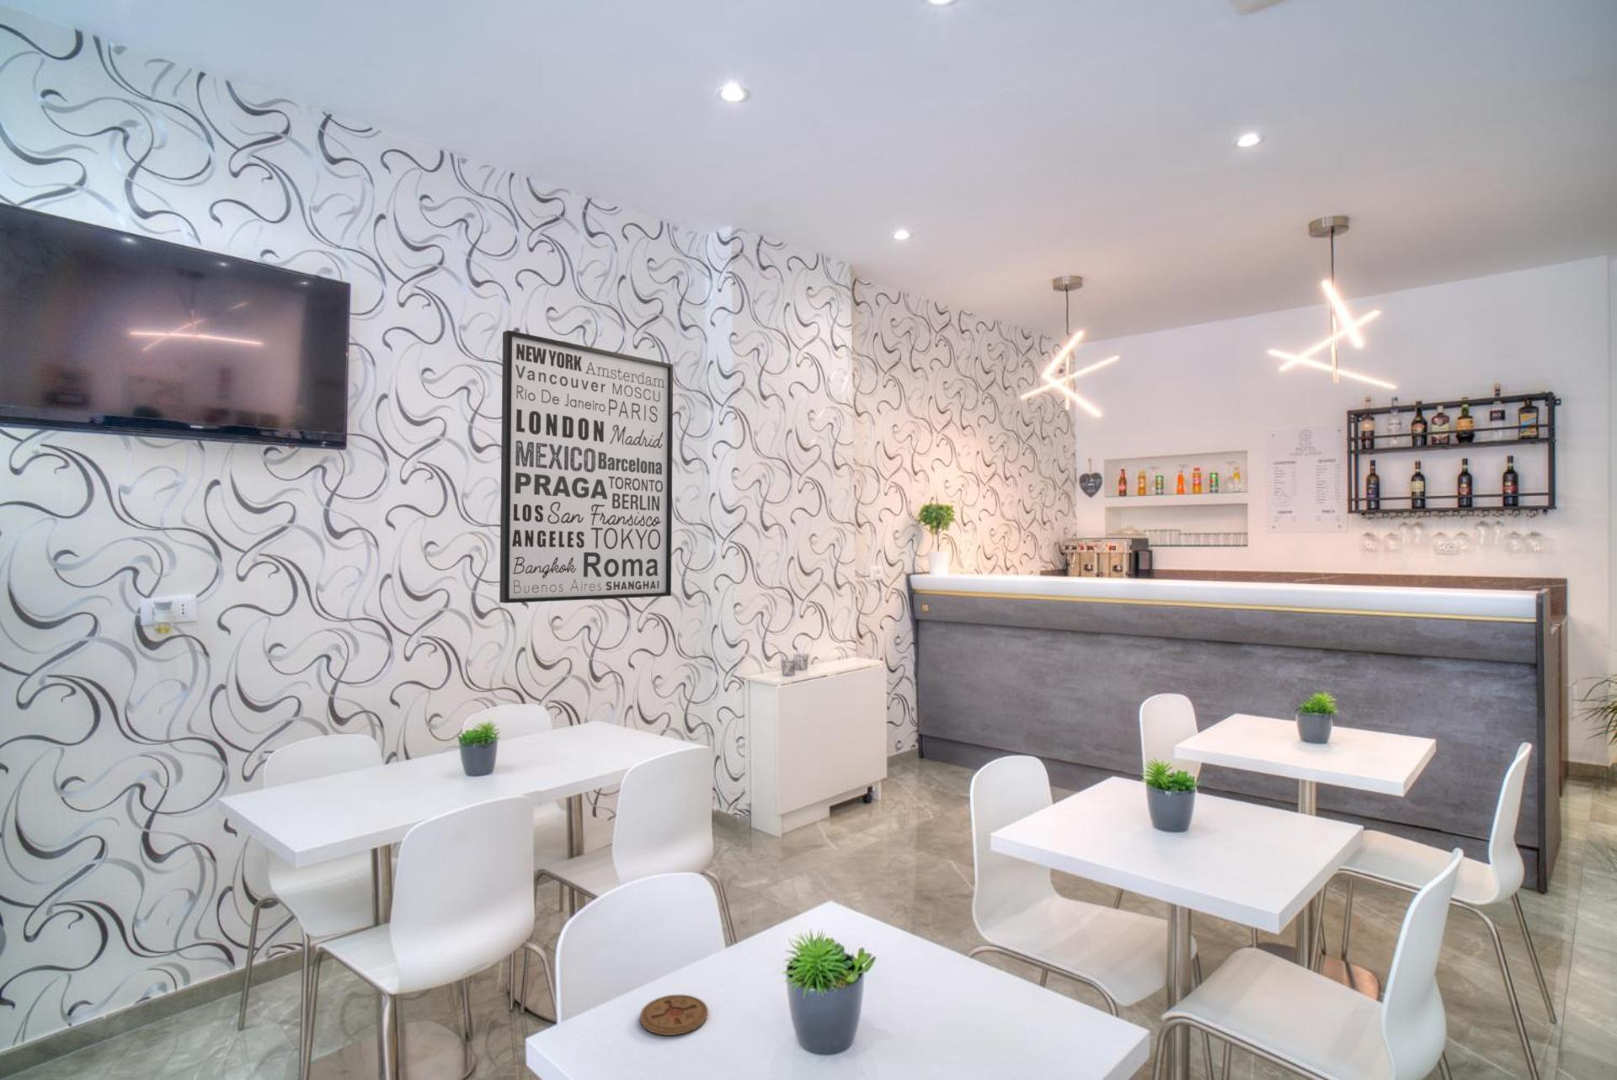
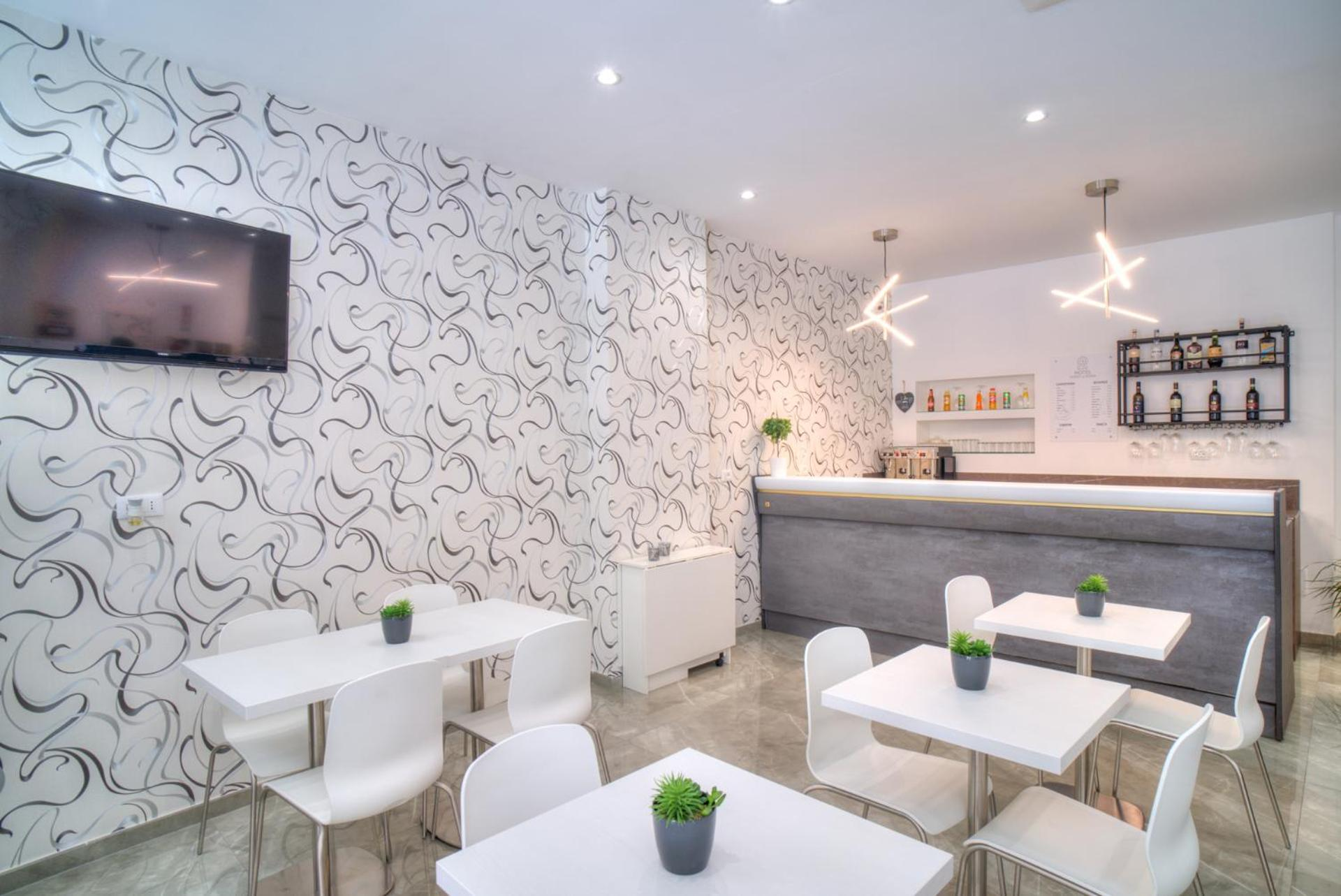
- coaster [639,994,708,1037]
- wall art [498,329,674,604]
